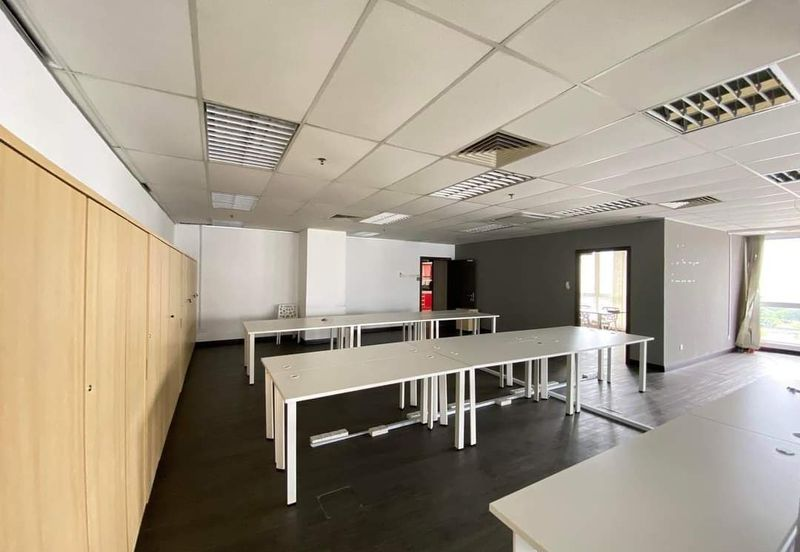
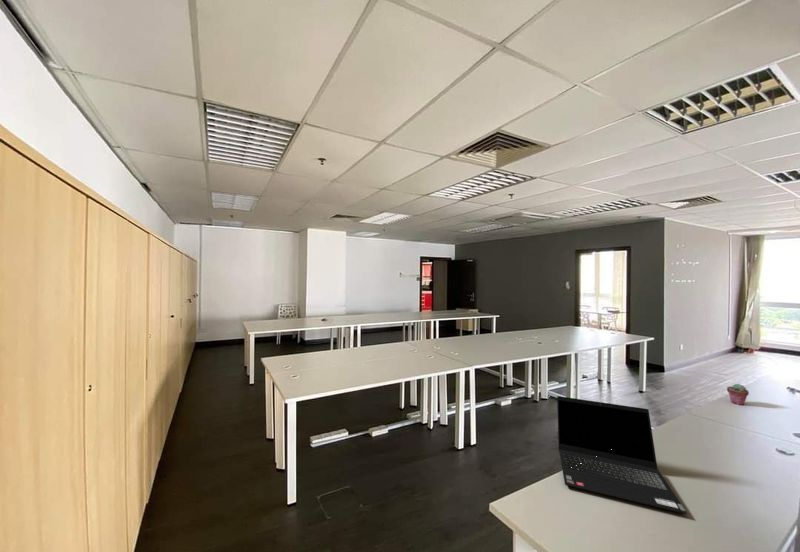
+ laptop computer [556,395,688,515]
+ potted succulent [726,383,750,406]
